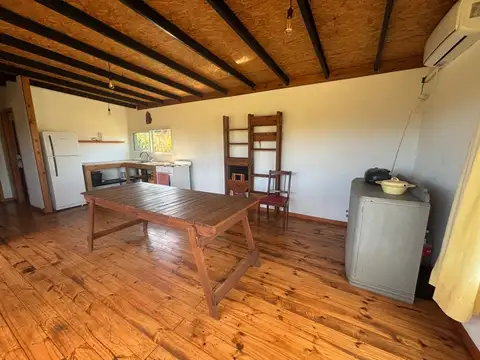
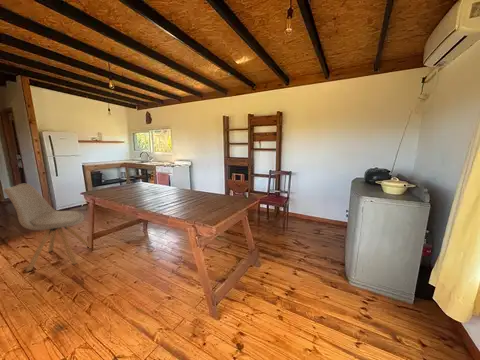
+ chair [3,183,89,273]
